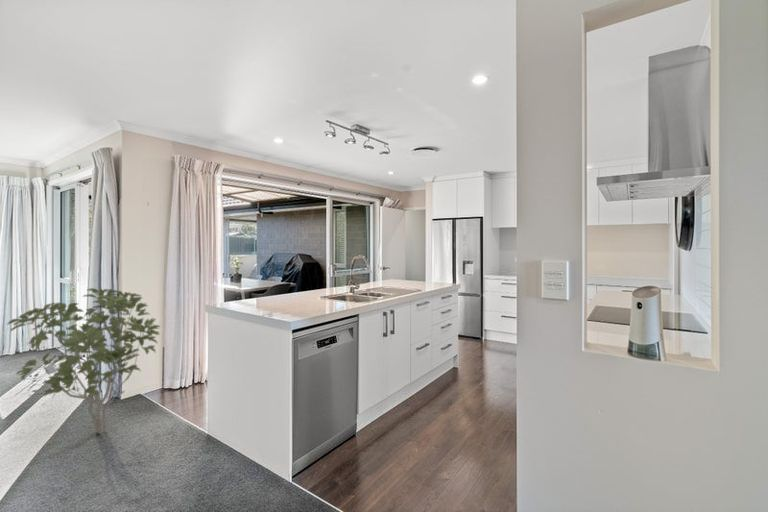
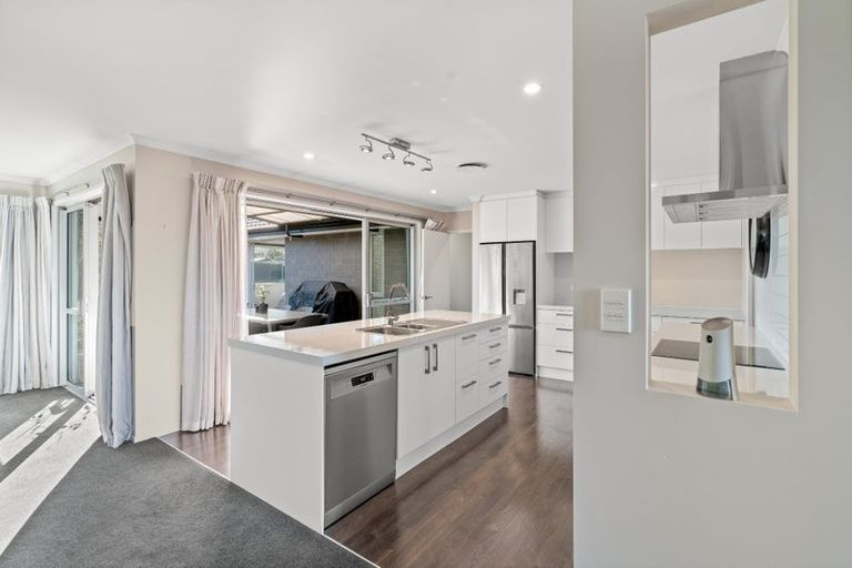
- shrub [6,287,161,435]
